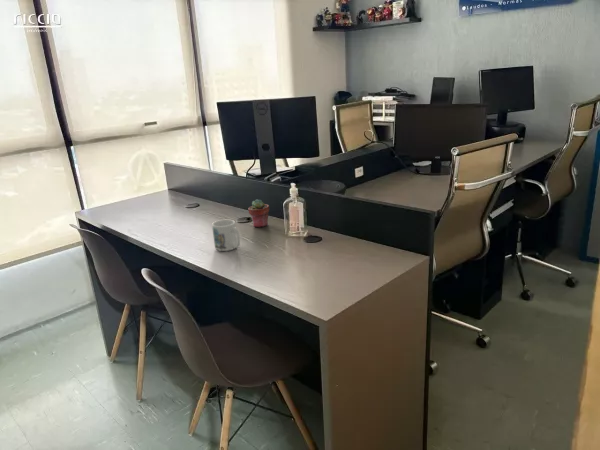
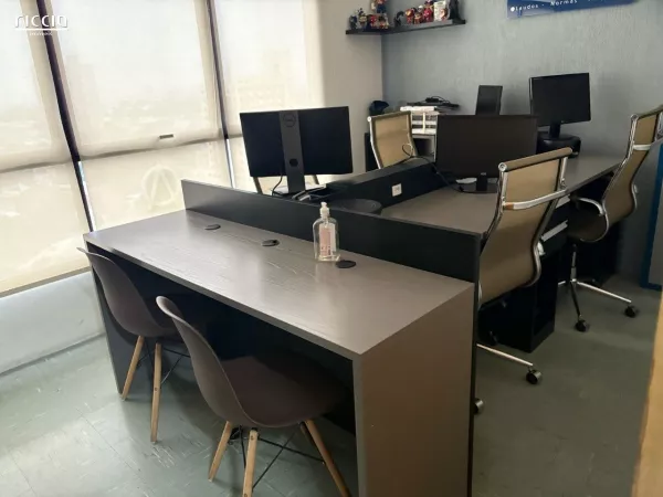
- mug [211,219,241,252]
- potted succulent [247,198,270,228]
